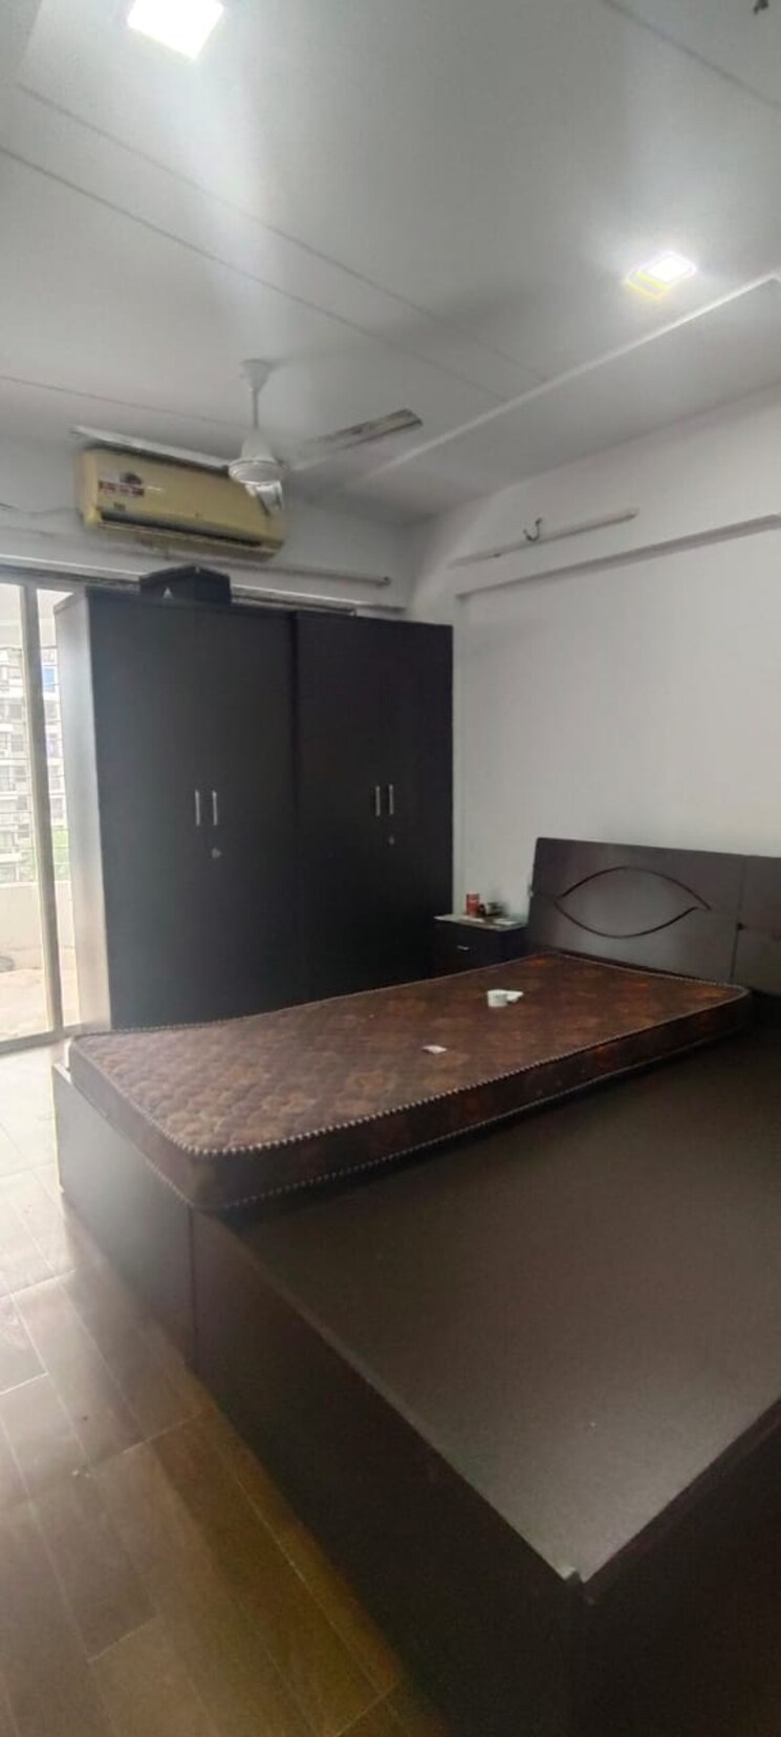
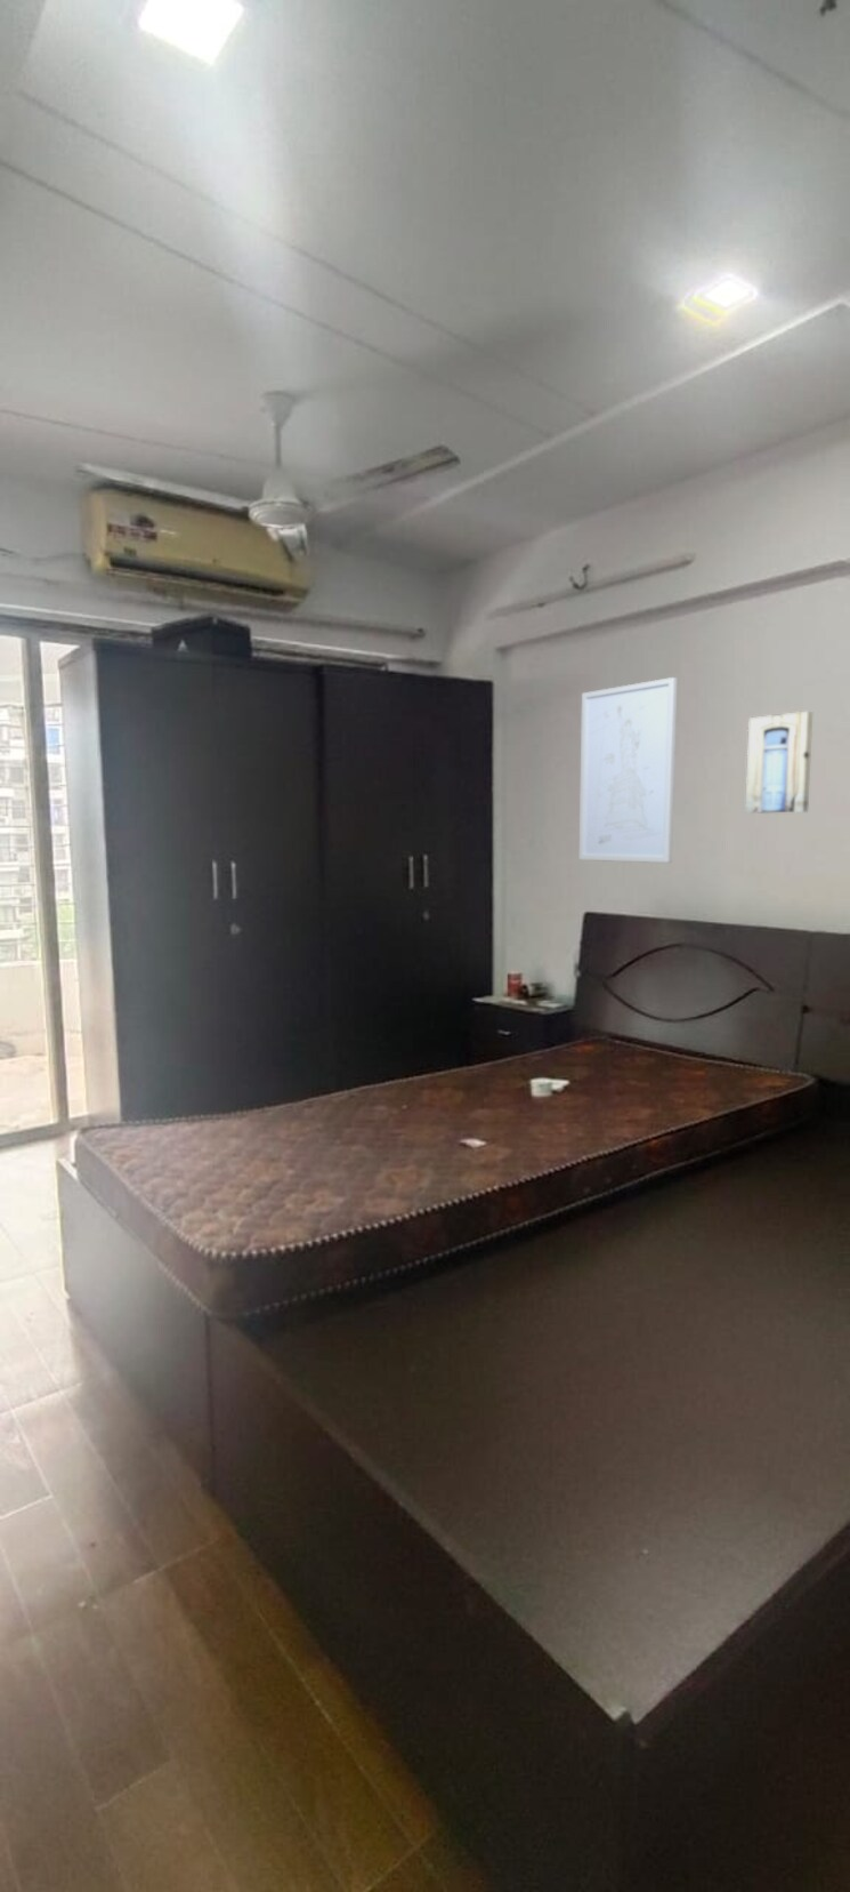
+ wall art [744,711,814,814]
+ wall art [579,677,678,864]
